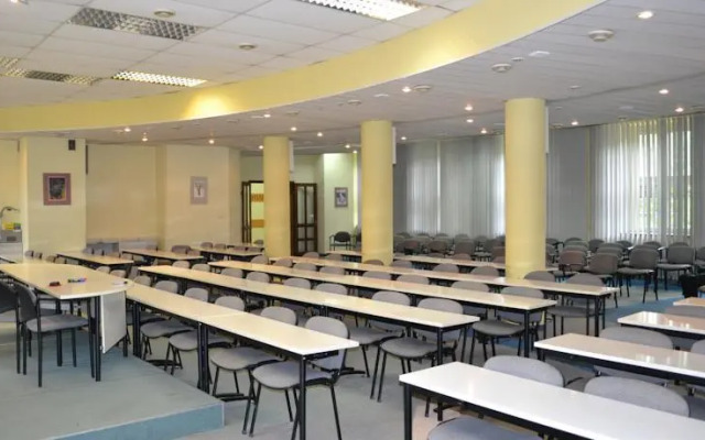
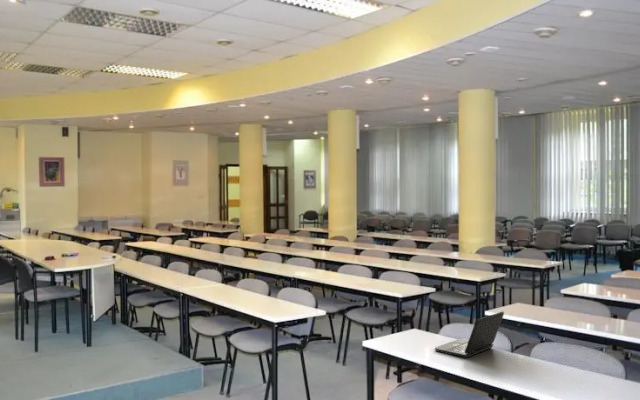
+ laptop [434,310,505,359]
